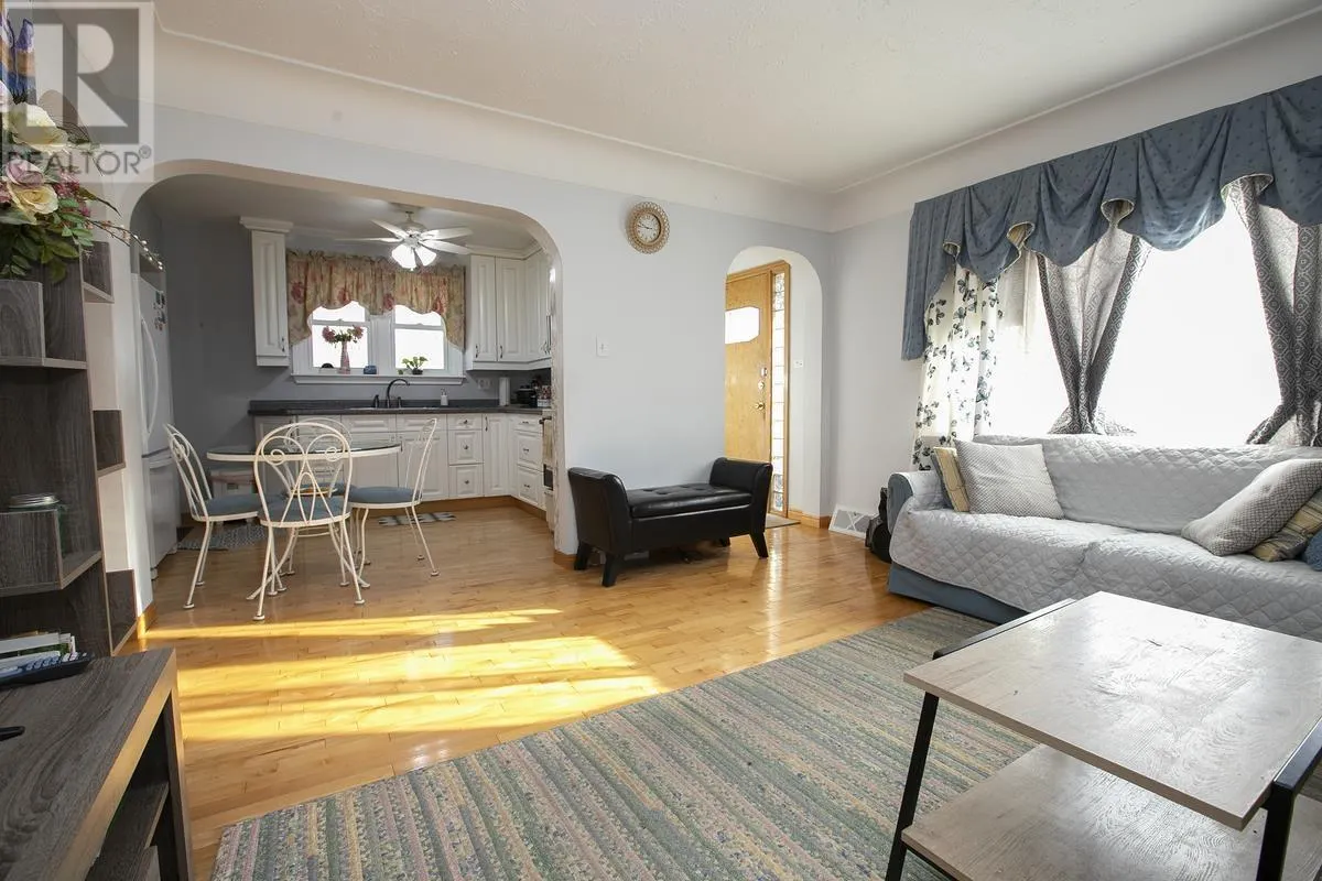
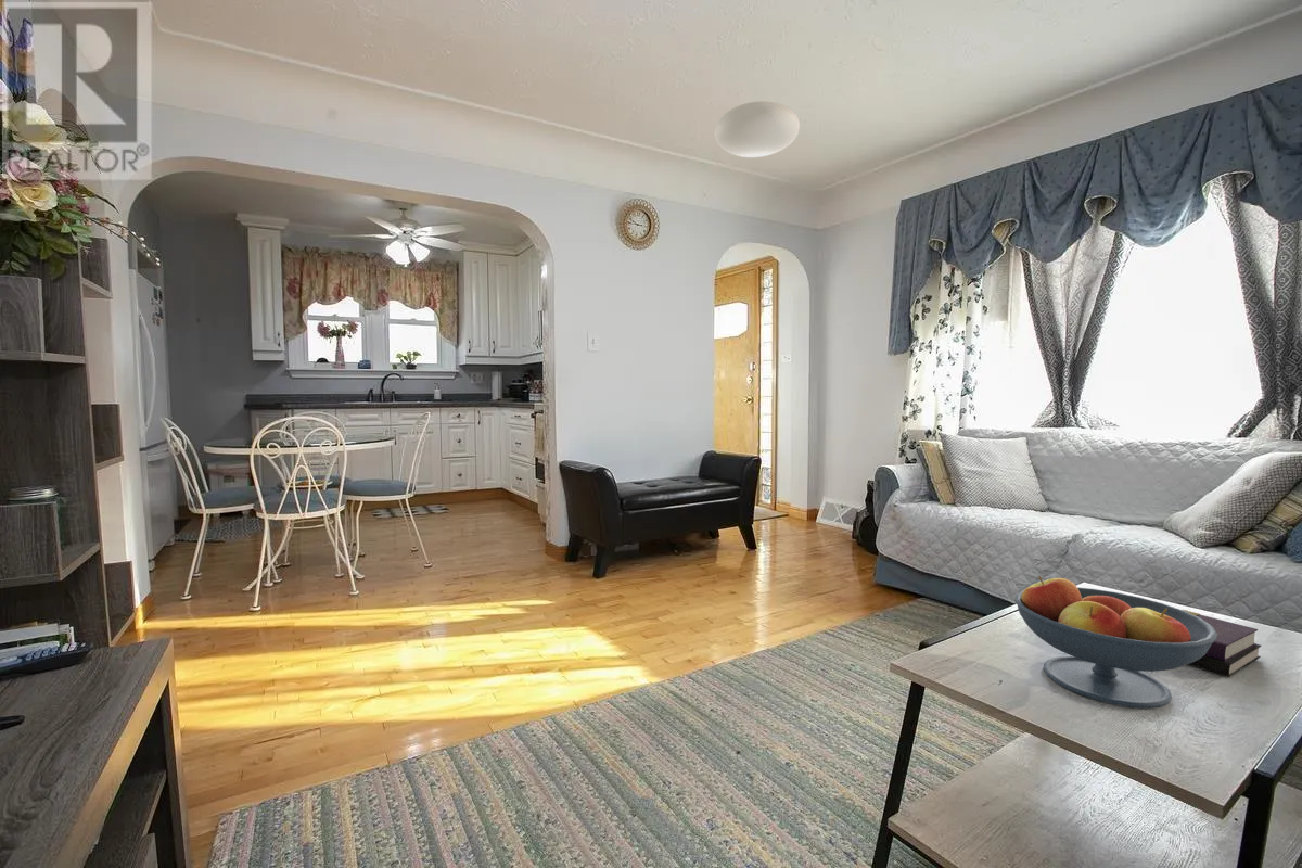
+ book [1182,609,1263,678]
+ ceiling light [714,100,801,158]
+ fruit bowl [1013,575,1217,710]
